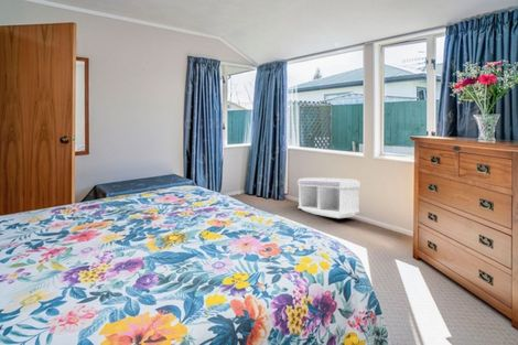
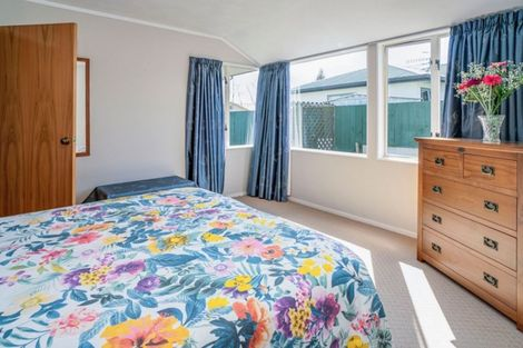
- bench [296,176,360,219]
